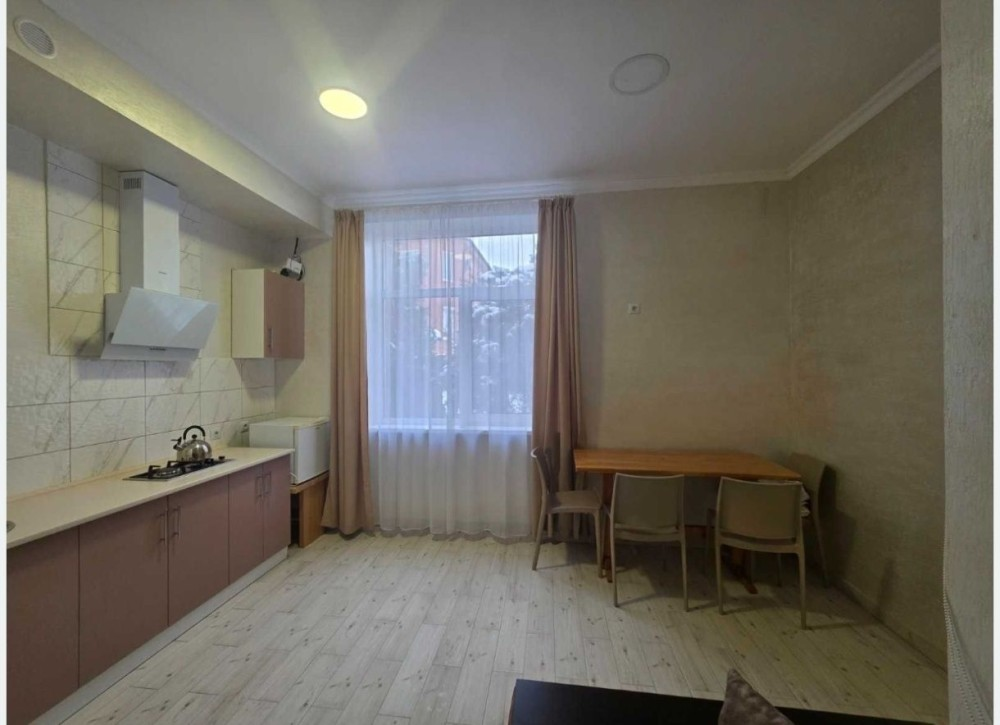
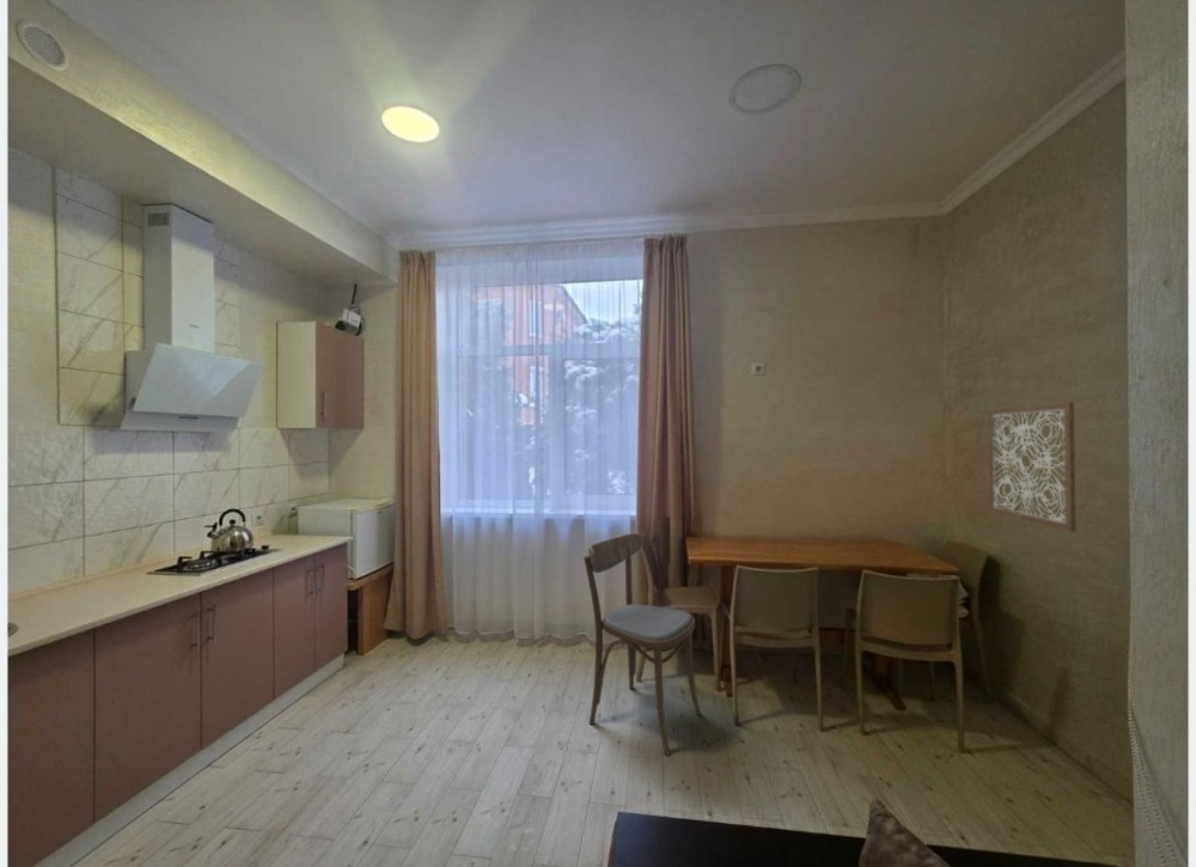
+ dining chair [582,532,702,756]
+ wall art [987,401,1078,533]
